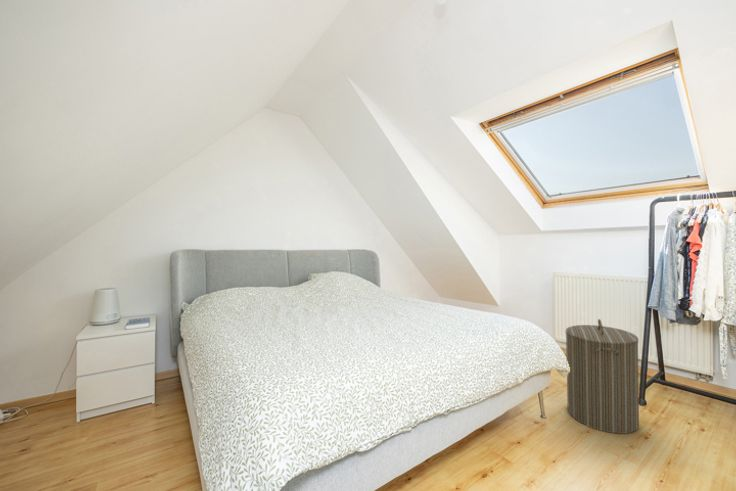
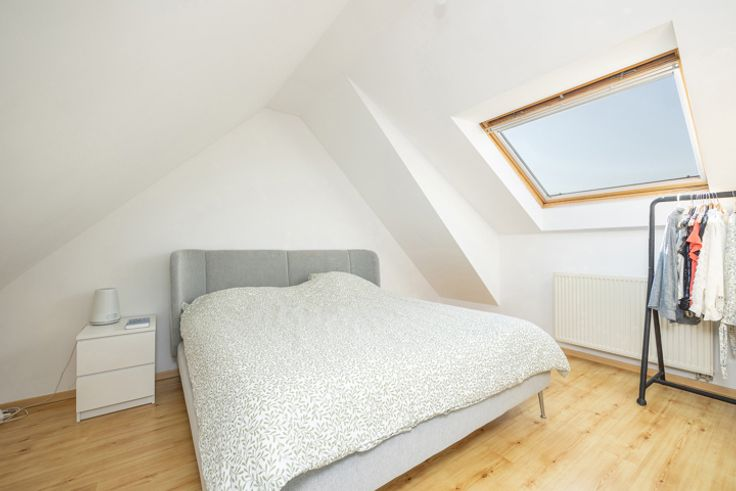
- laundry hamper [565,318,640,435]
